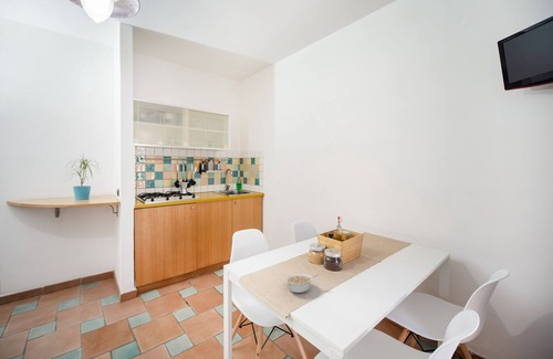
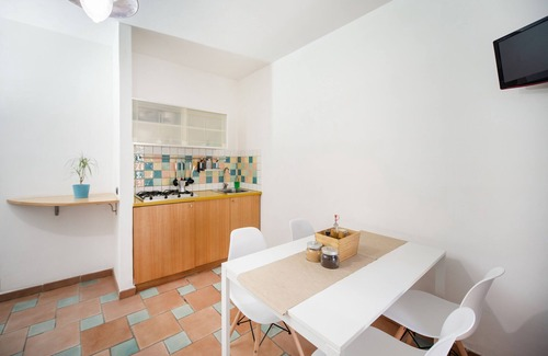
- legume [283,273,320,294]
